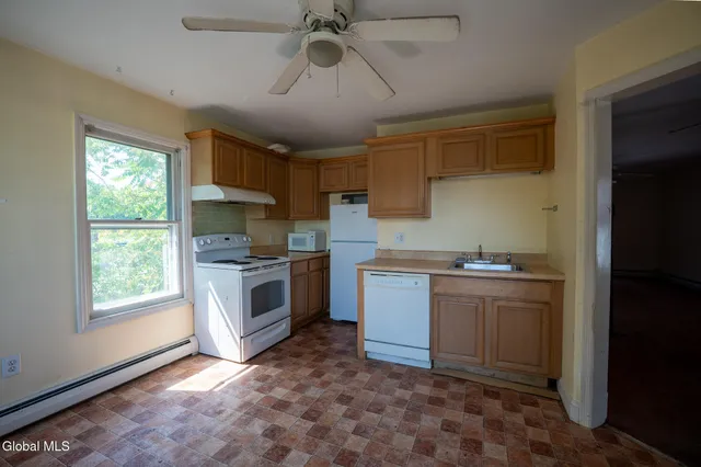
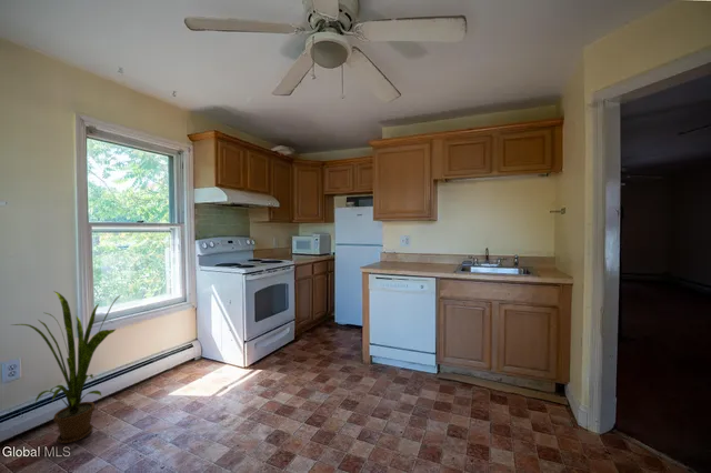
+ house plant [10,290,122,444]
